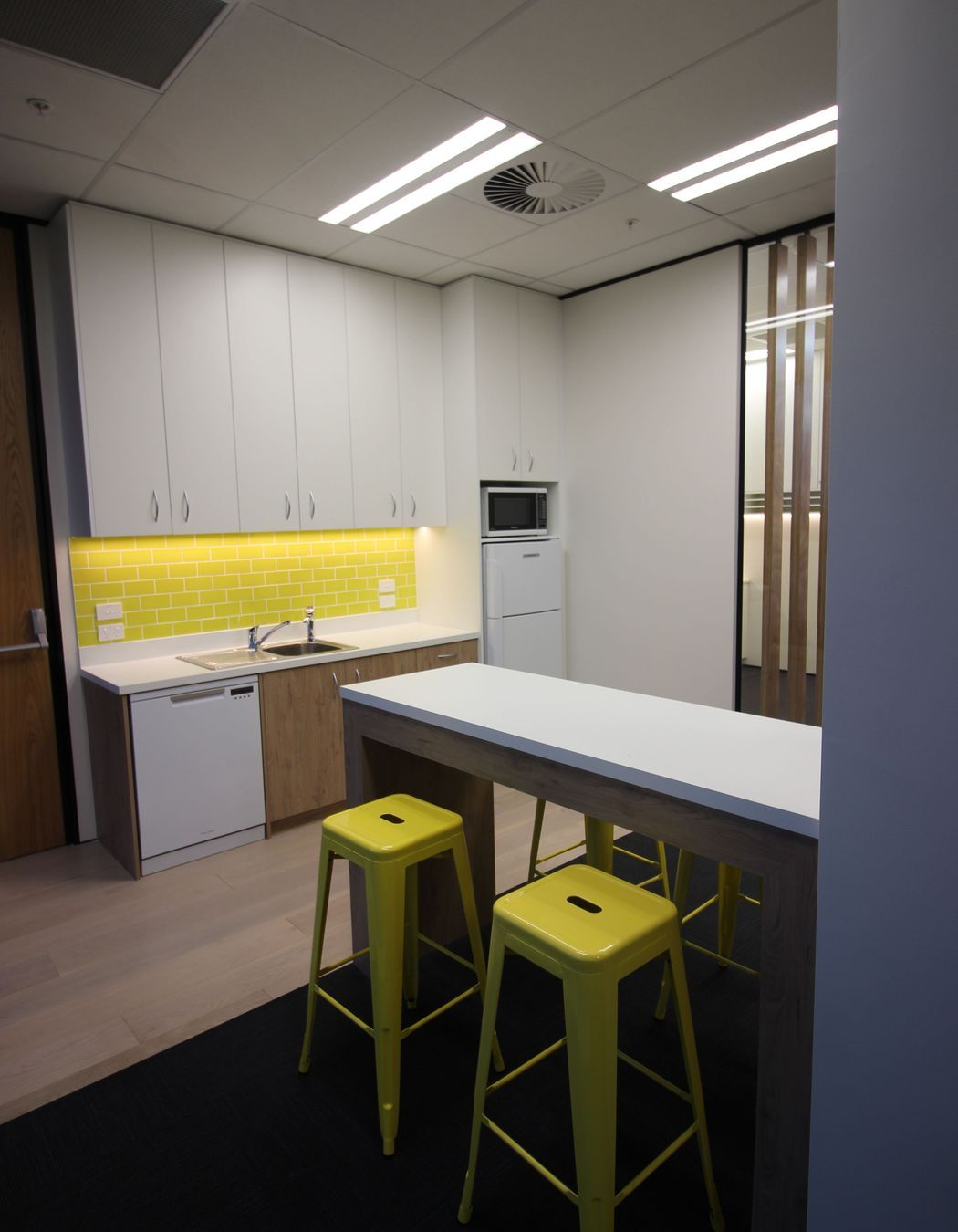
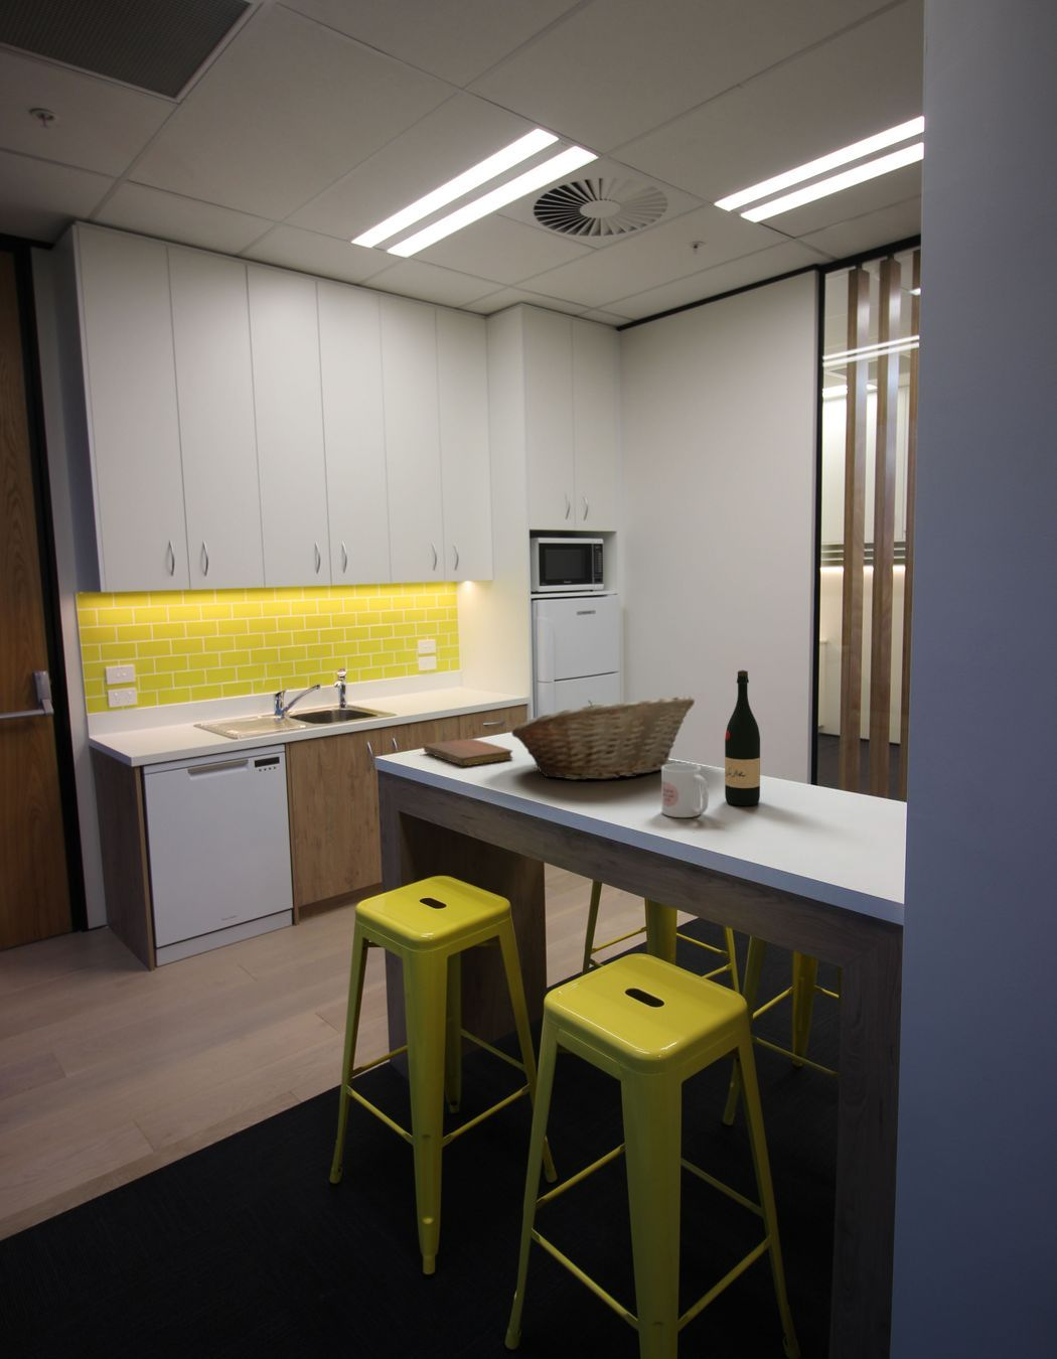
+ mug [661,762,709,818]
+ fruit basket [511,695,695,781]
+ notebook [423,738,513,767]
+ wine bottle [724,670,761,807]
